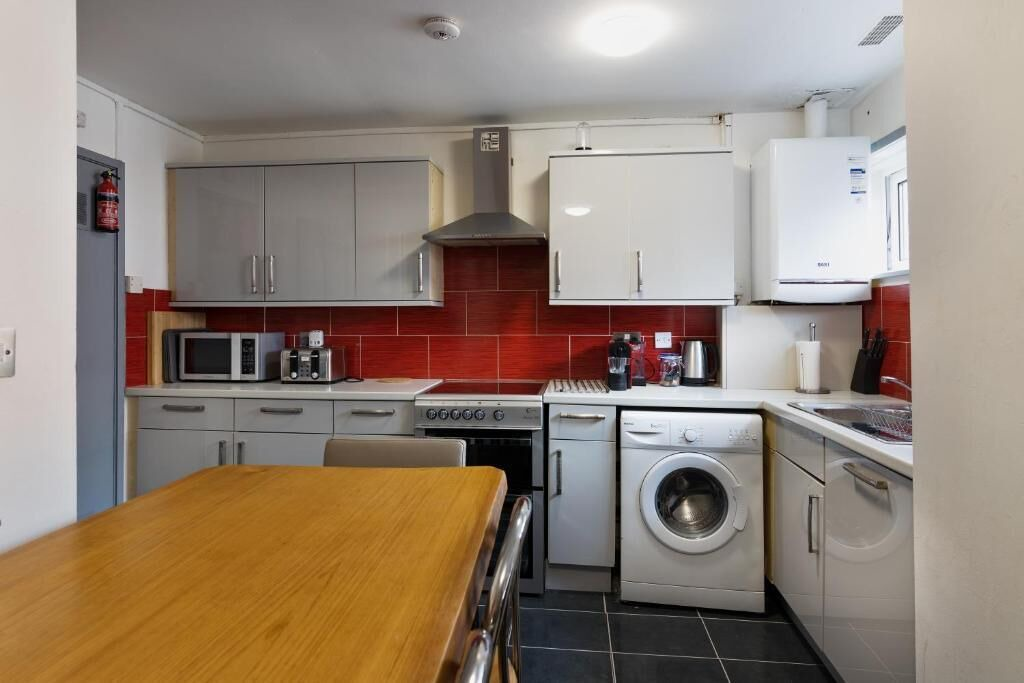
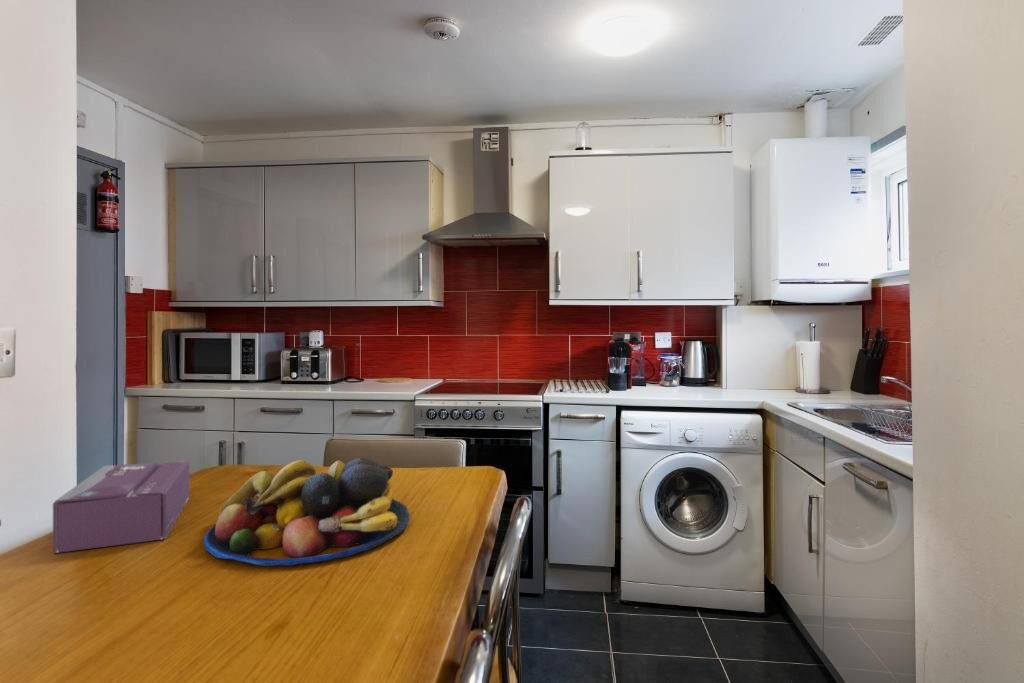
+ tissue box [52,460,191,554]
+ fruit bowl [203,457,411,567]
